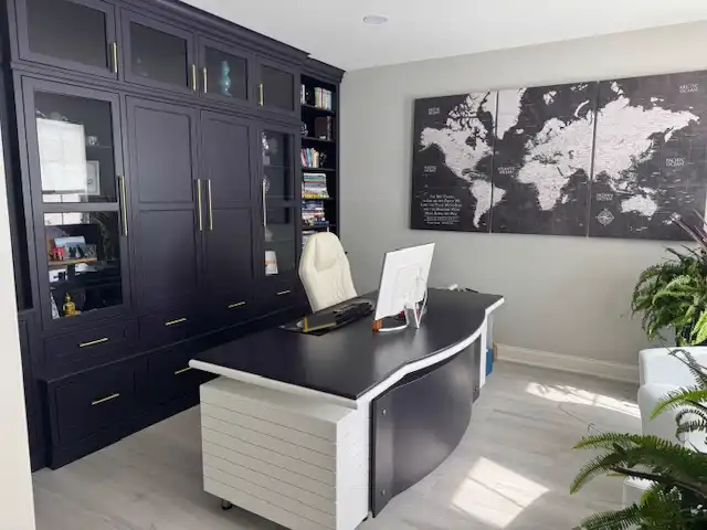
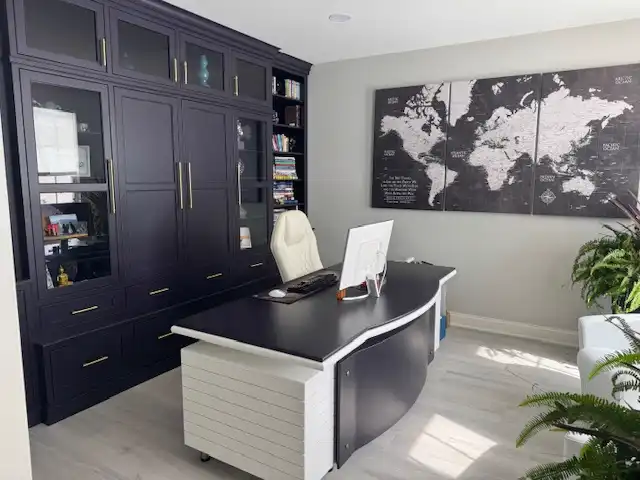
- notepad [300,311,338,333]
